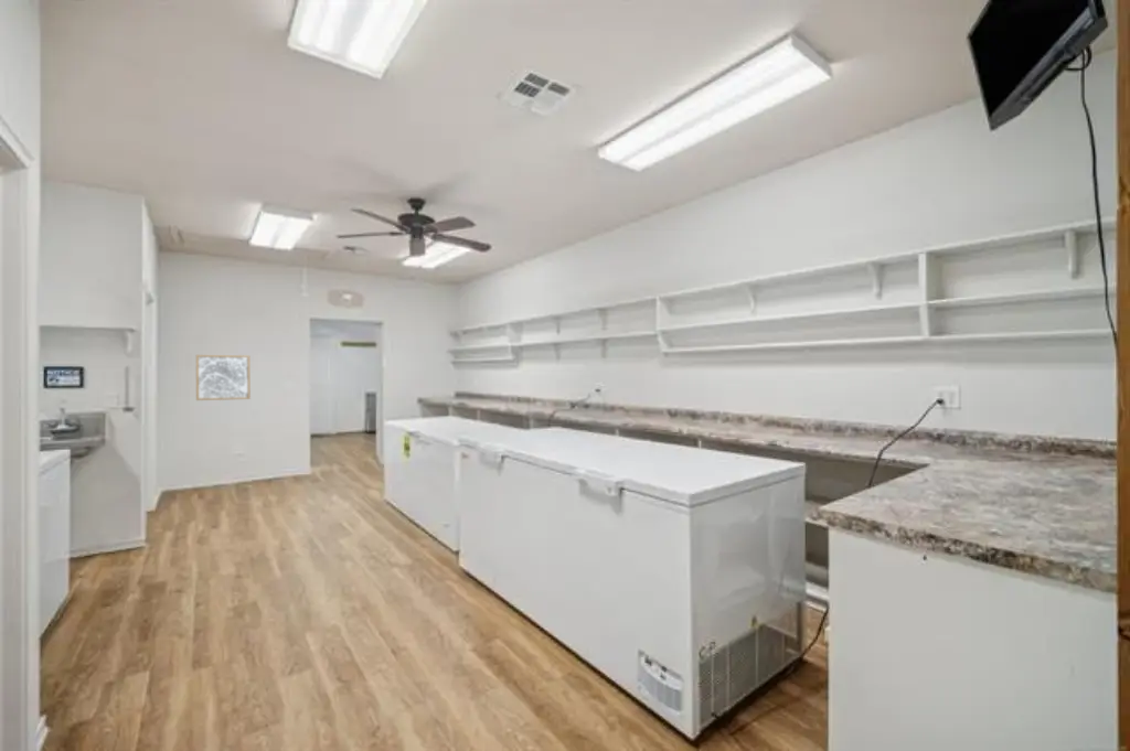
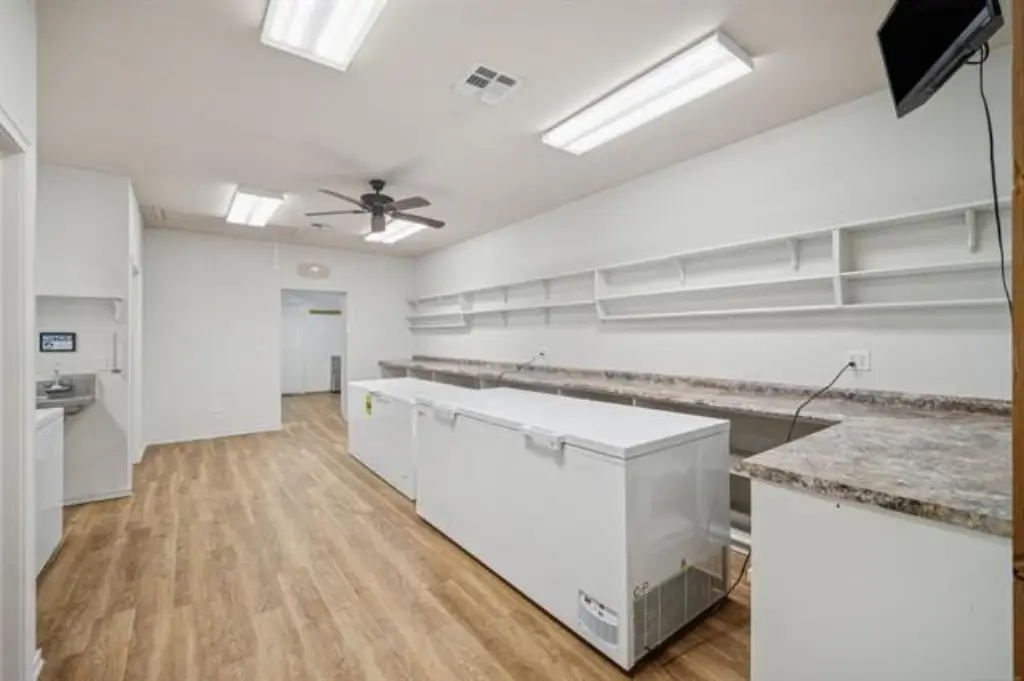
- wall art [195,354,252,401]
